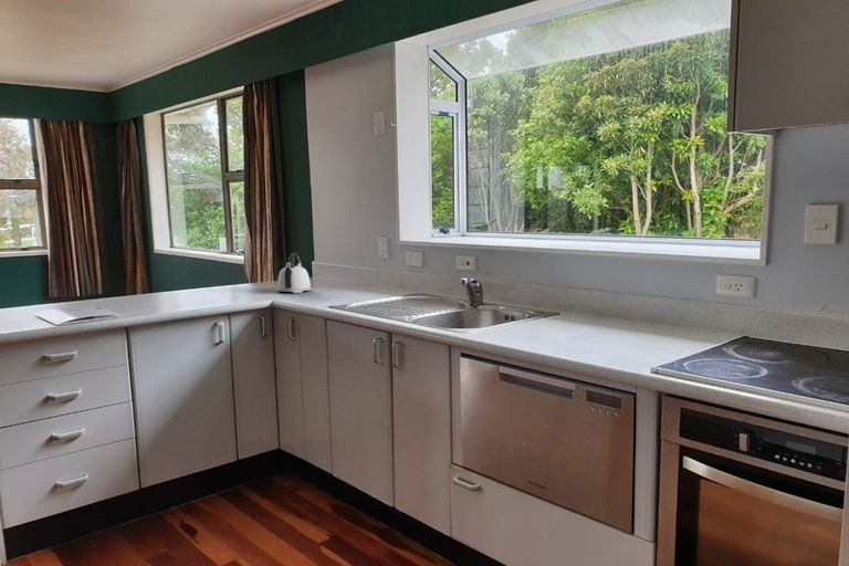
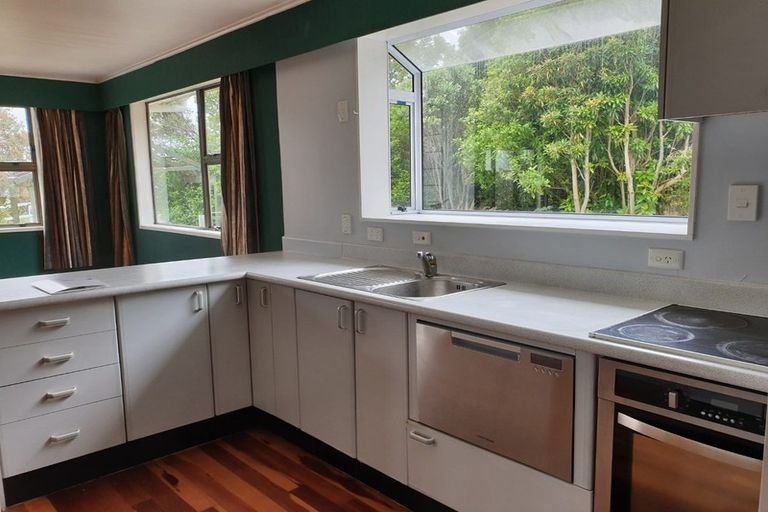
- kettle [276,252,312,294]
